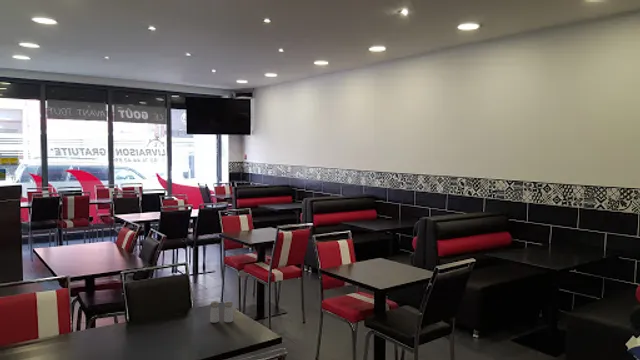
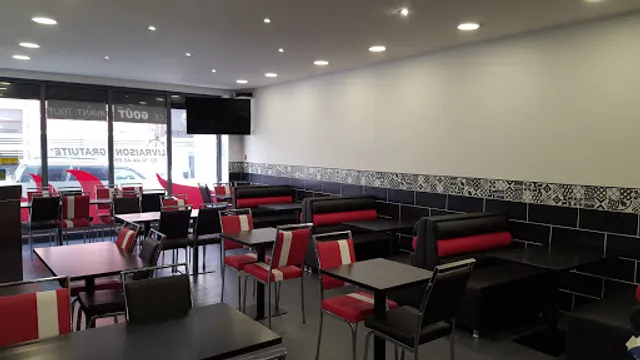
- salt and pepper shaker [209,300,234,324]
